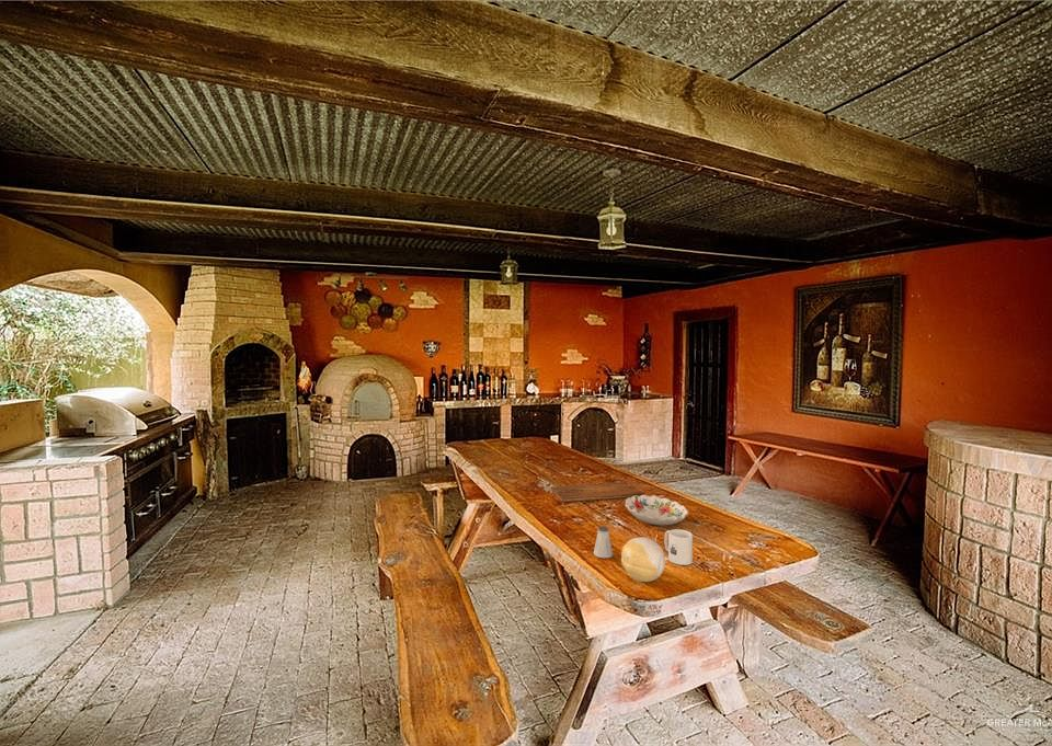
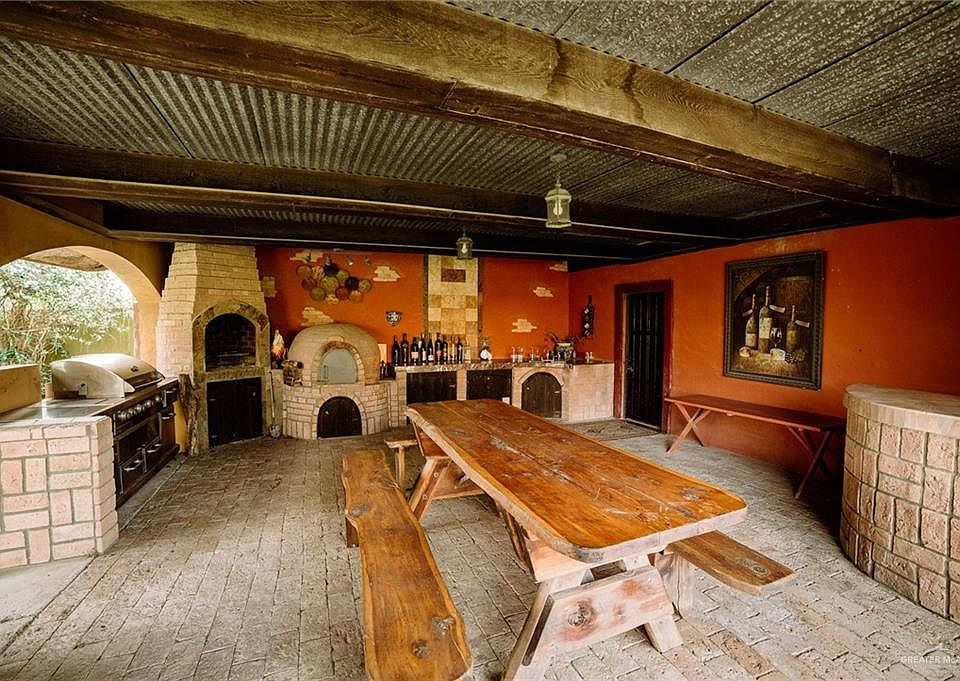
- decorative ball [620,536,666,583]
- cutting board [550,481,644,503]
- mug [663,528,694,566]
- decorative bowl [625,494,689,527]
- saltshaker [593,526,614,559]
